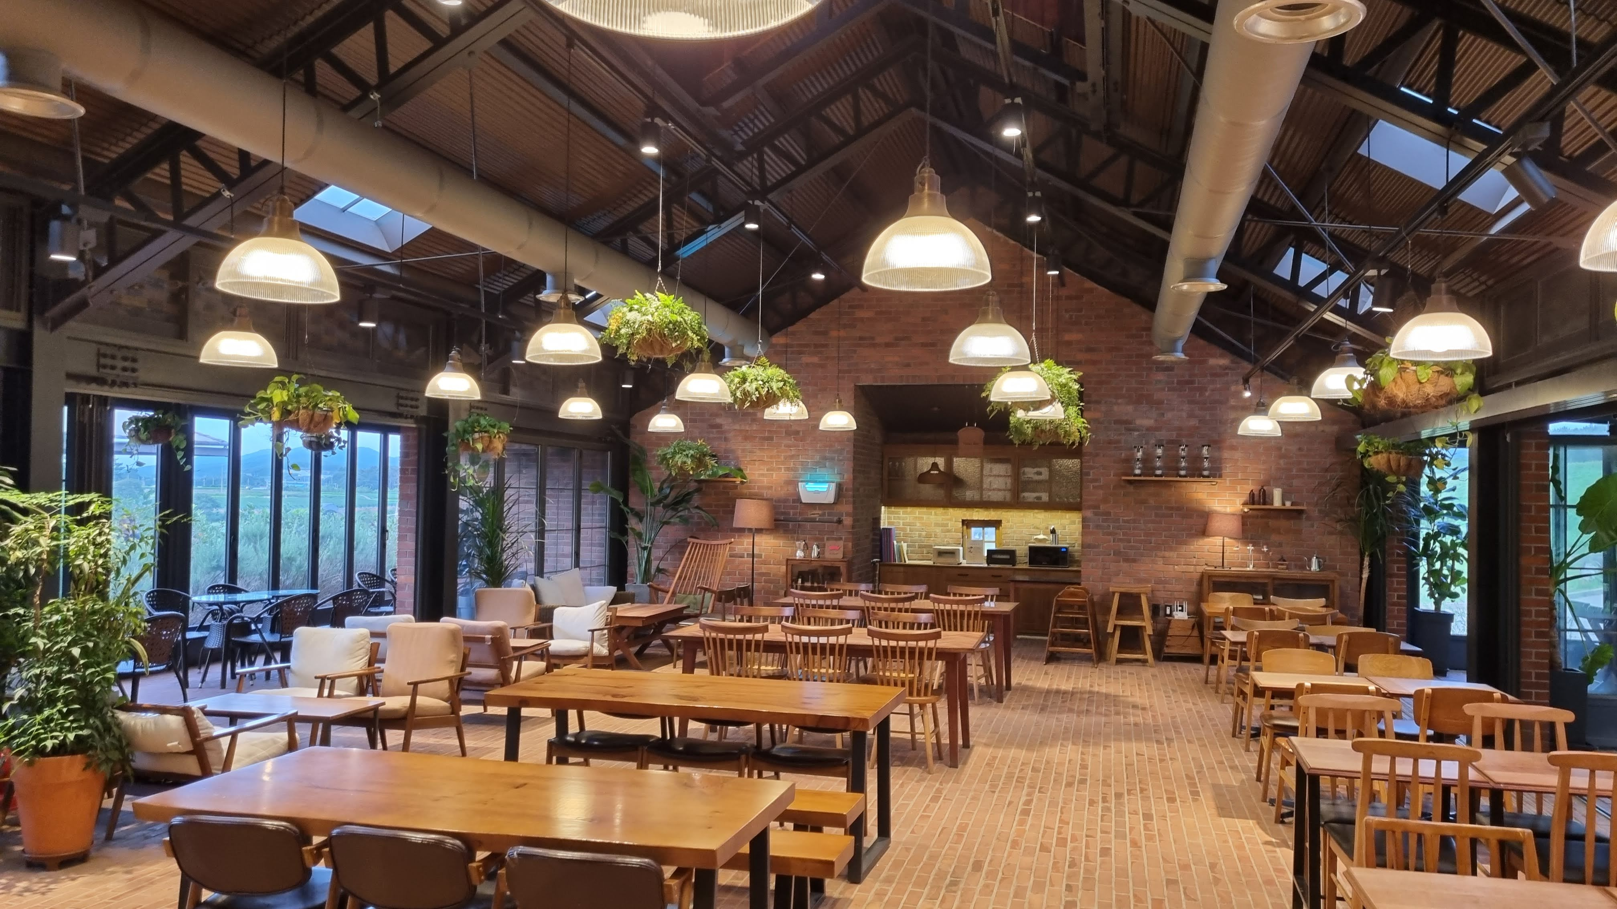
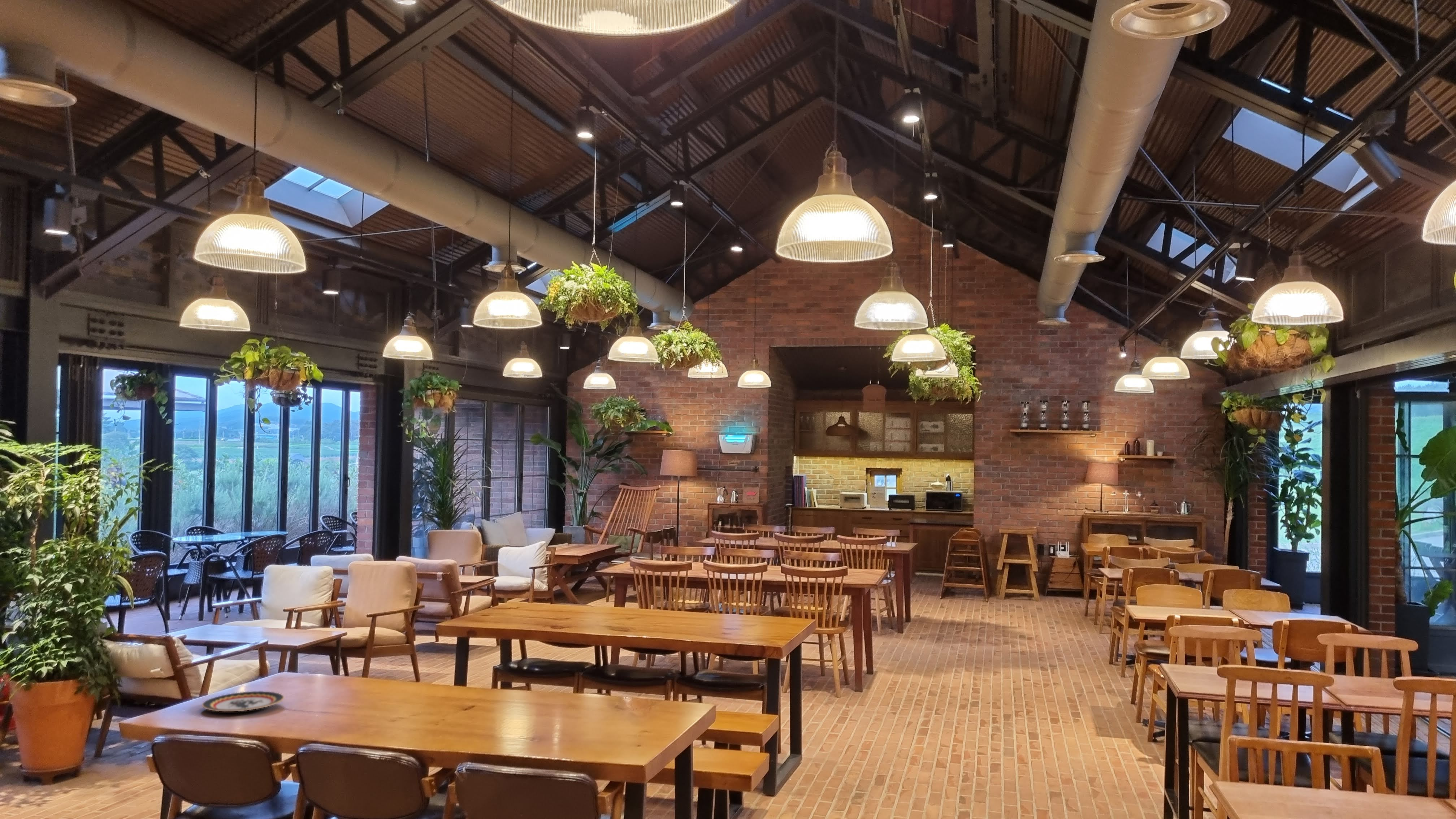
+ plate [202,691,285,712]
